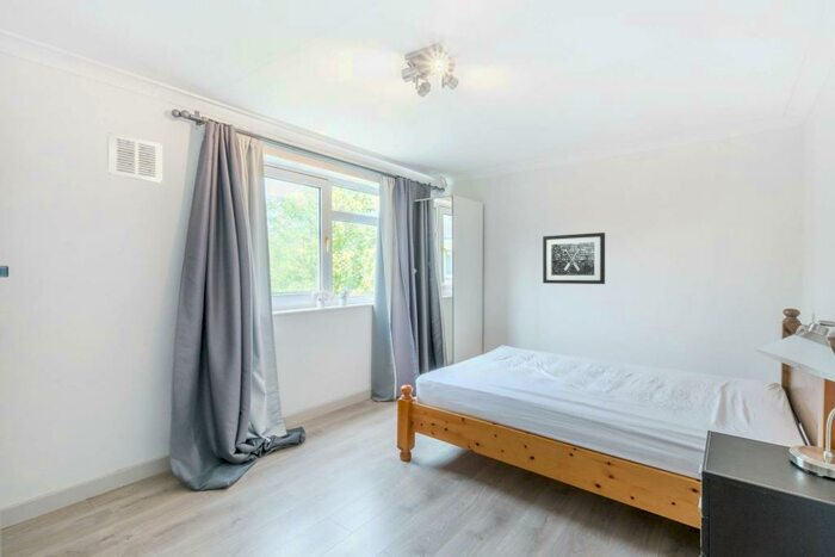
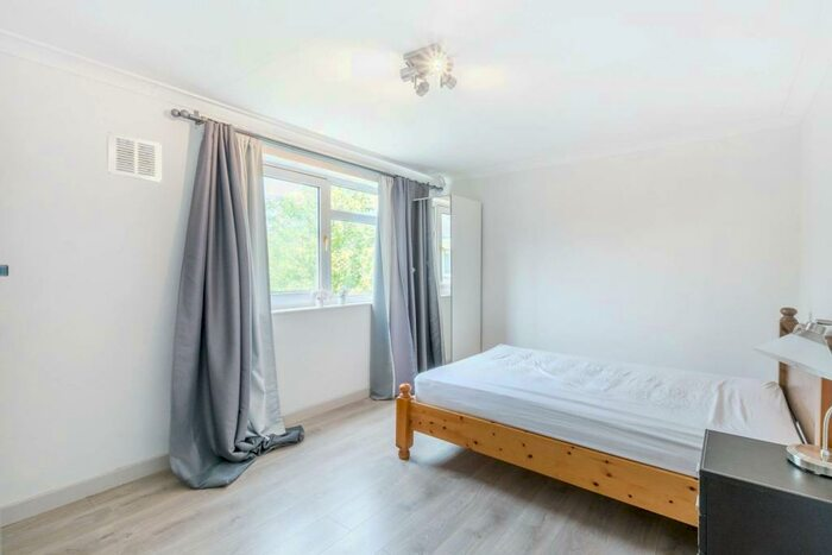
- wall art [542,231,606,285]
